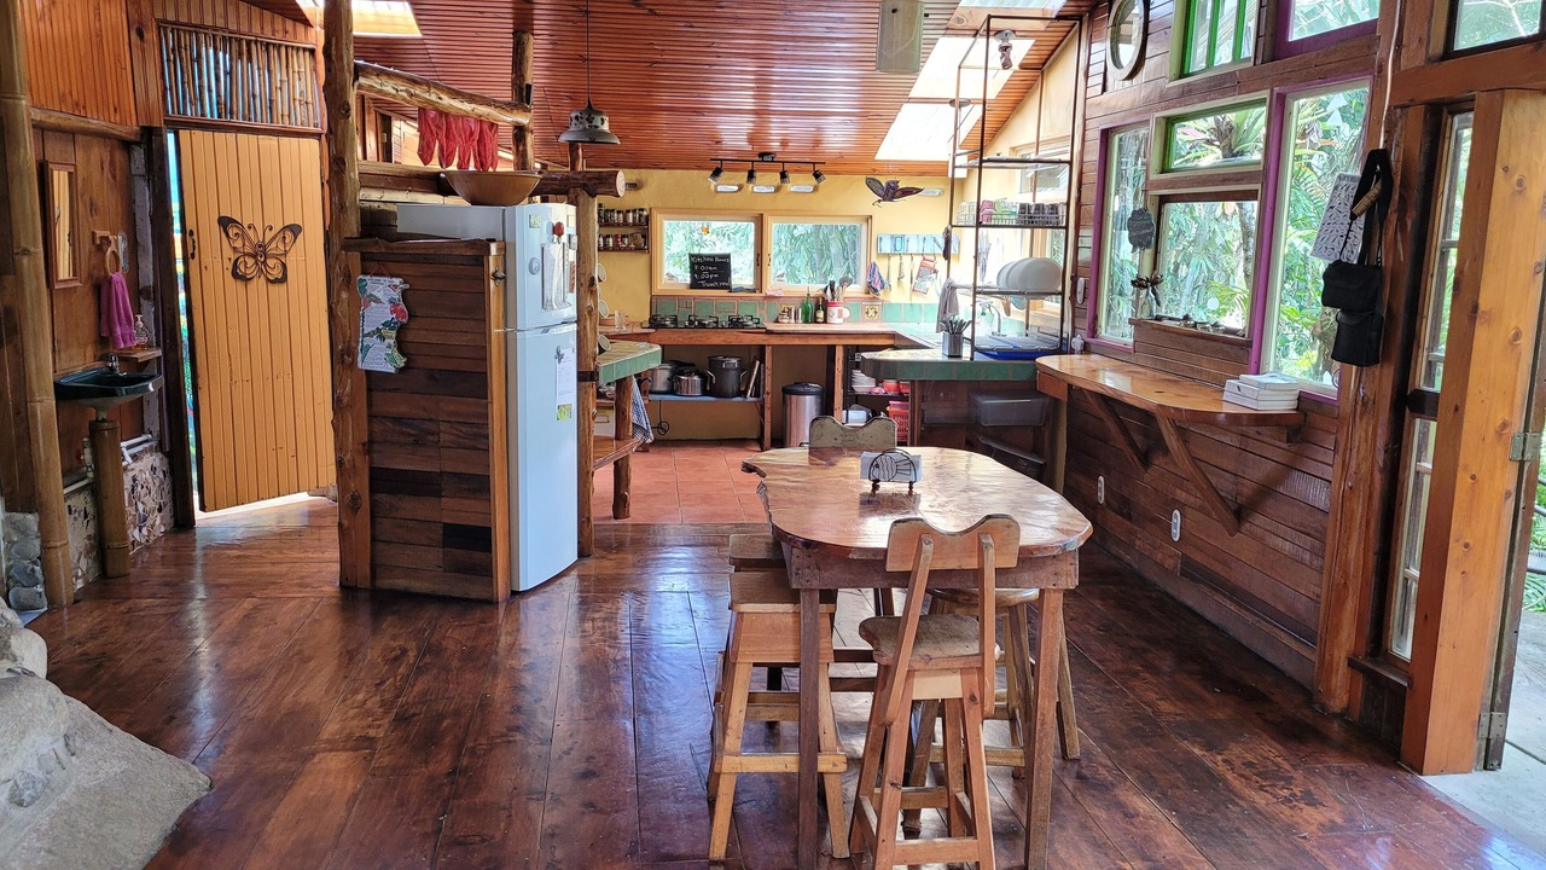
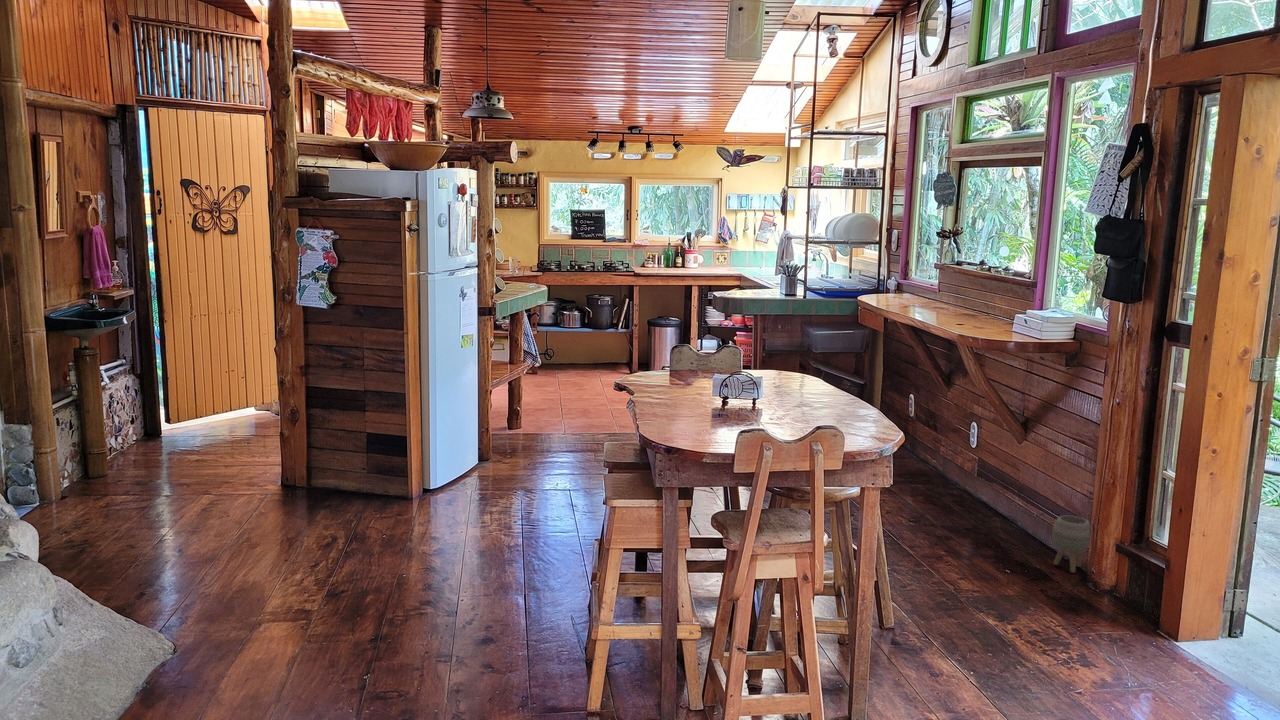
+ planter [1051,514,1092,574]
